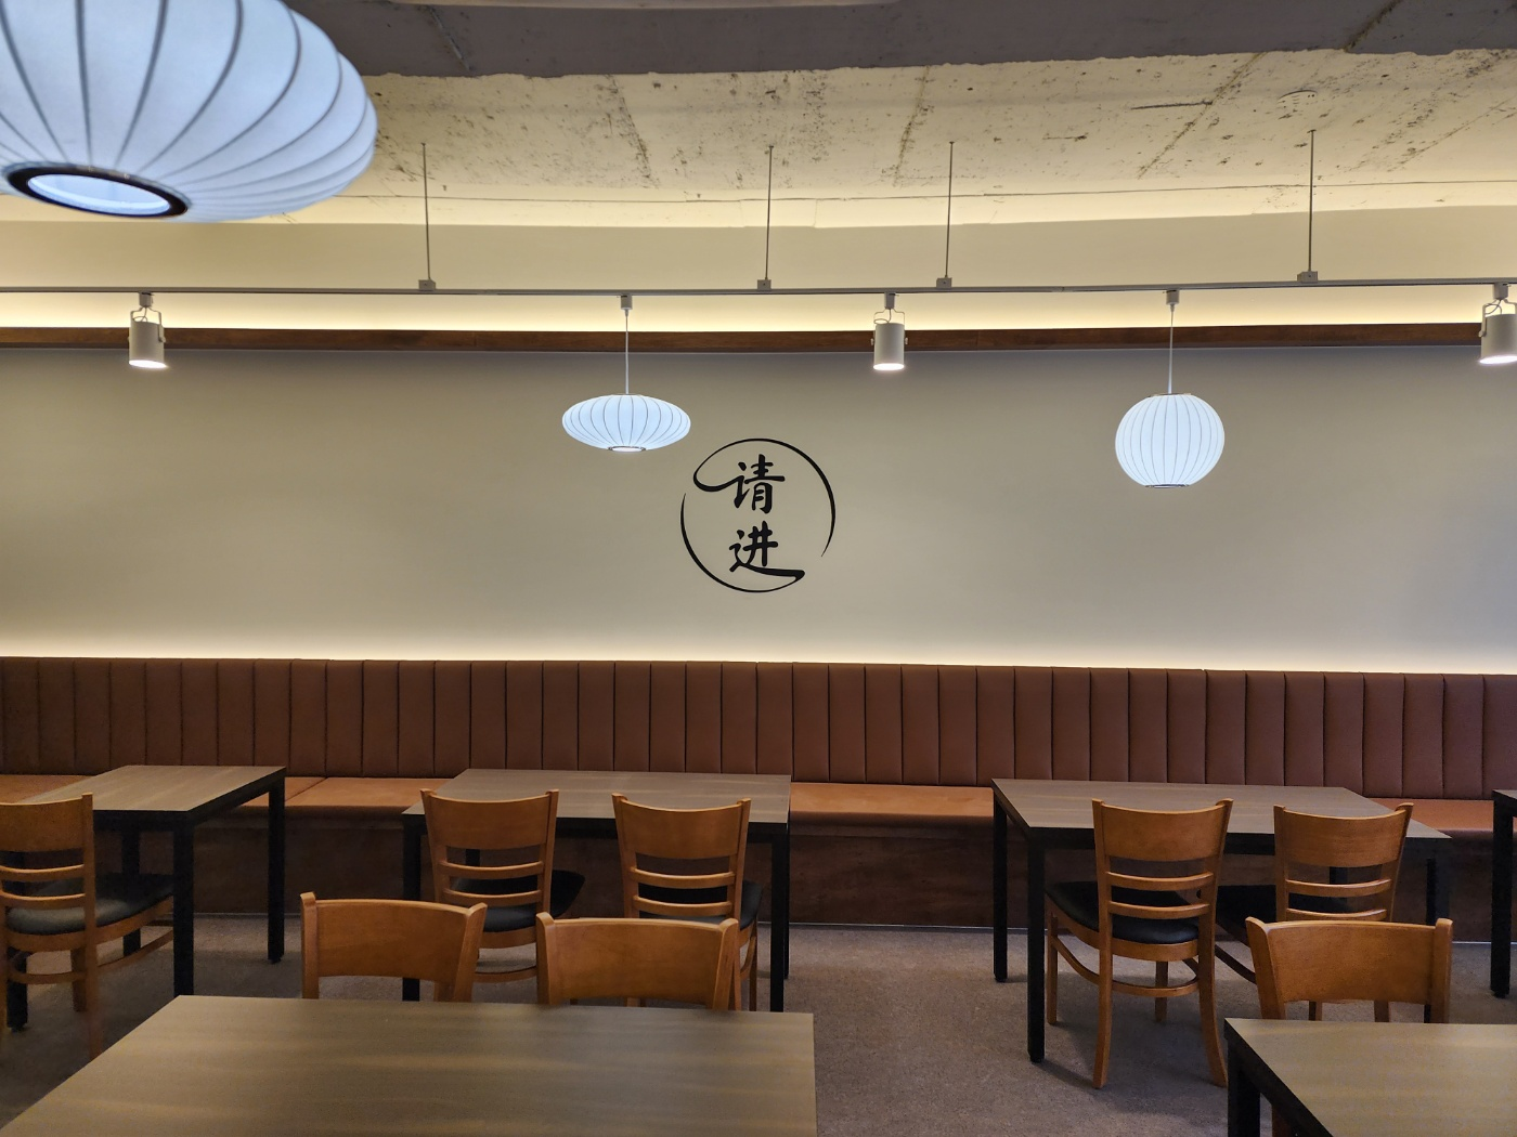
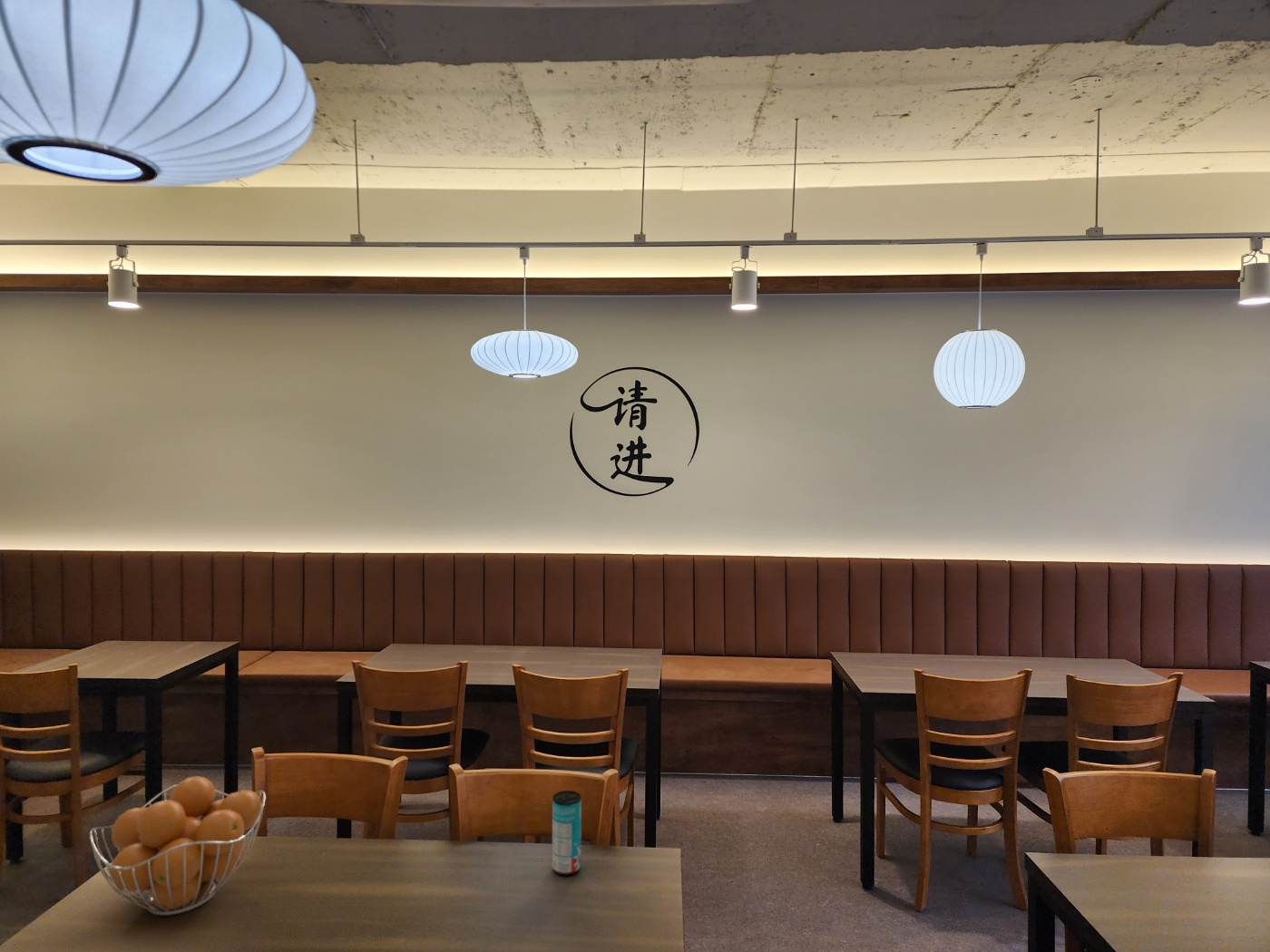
+ beverage can [552,790,582,876]
+ fruit basket [89,775,267,917]
